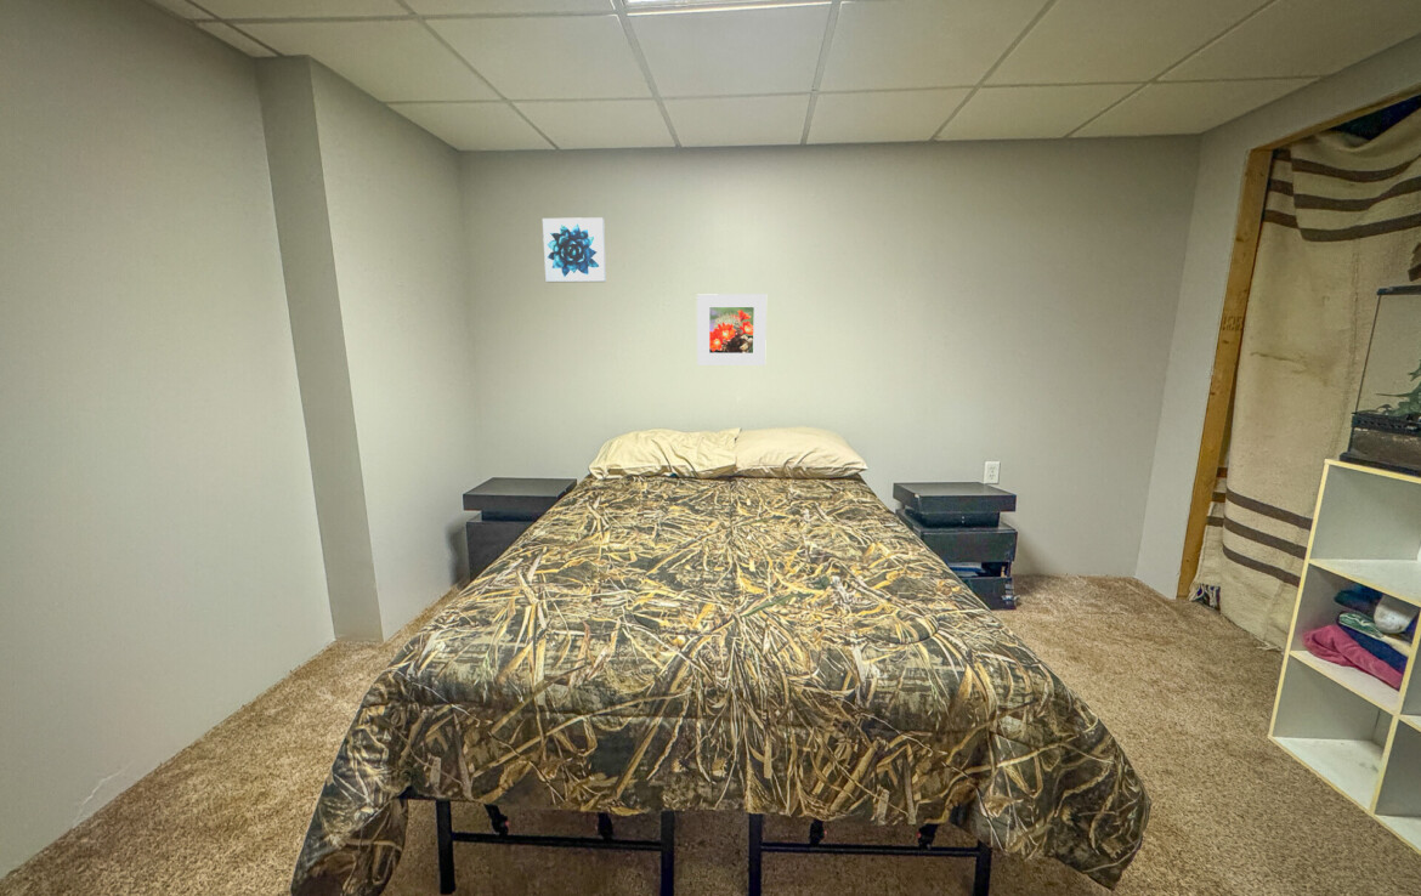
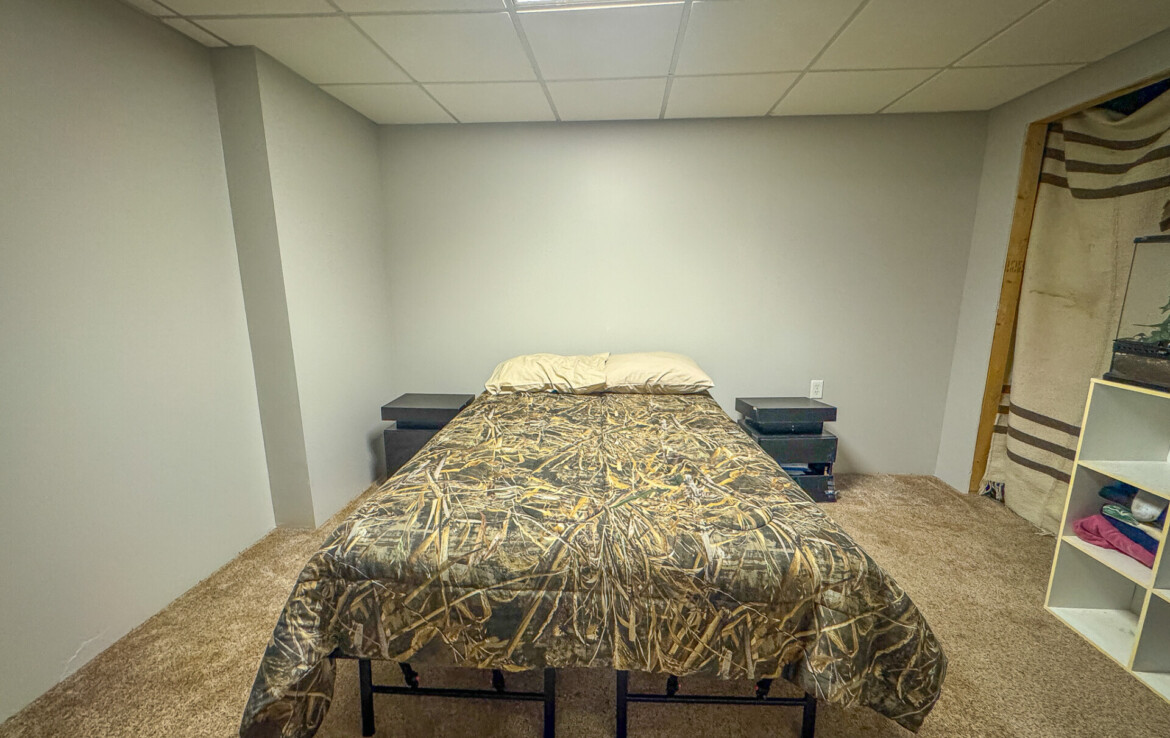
- wall art [542,216,607,284]
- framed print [696,293,768,367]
